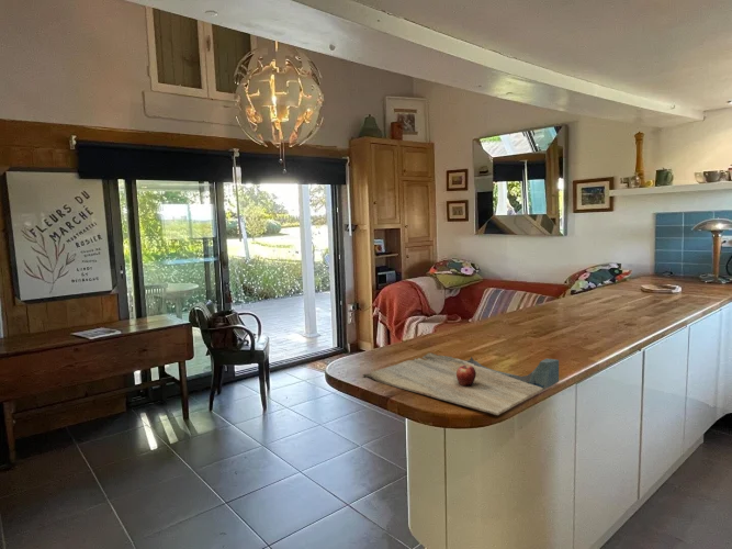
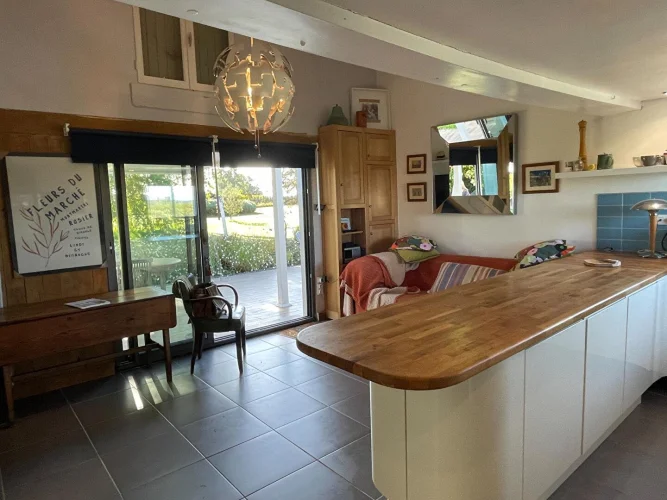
- cutting board [362,351,560,416]
